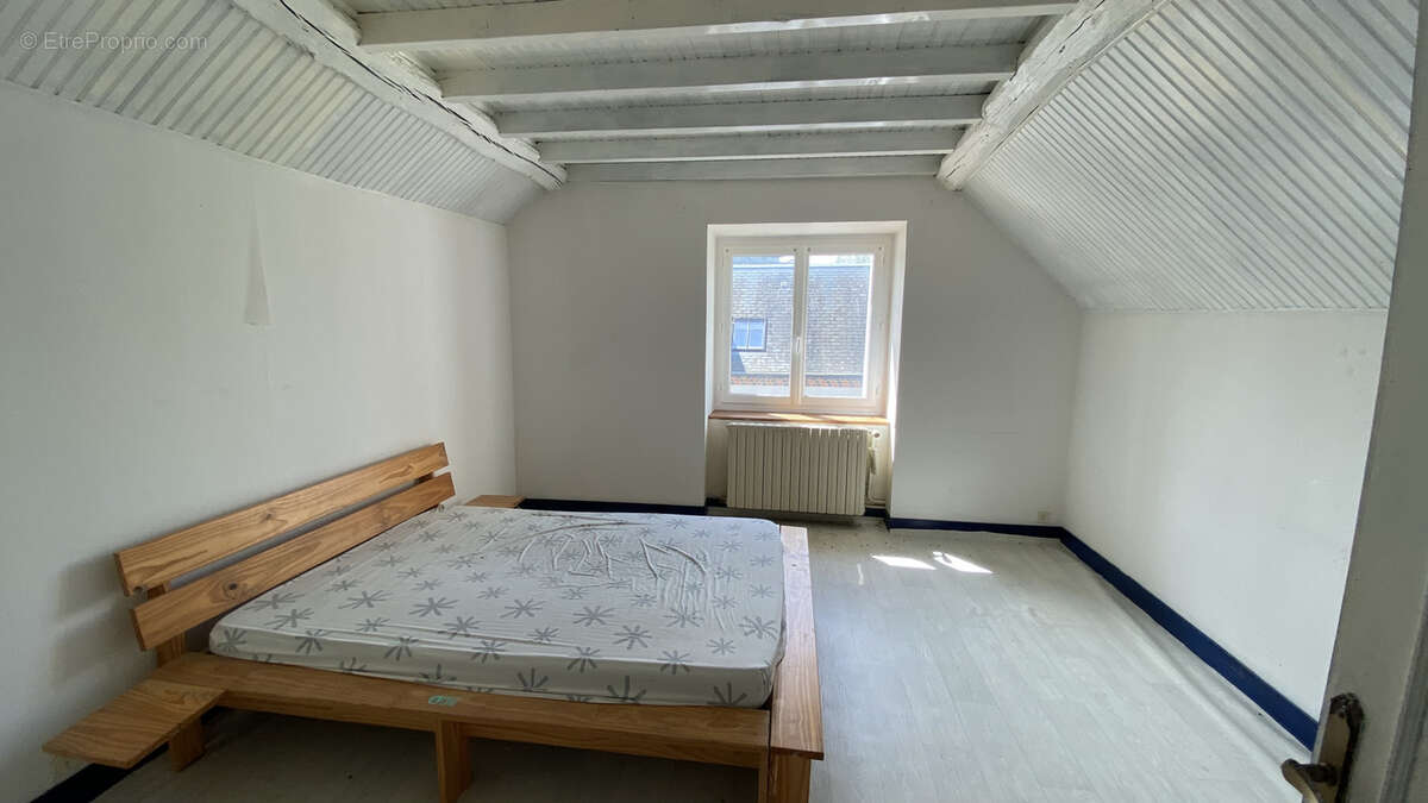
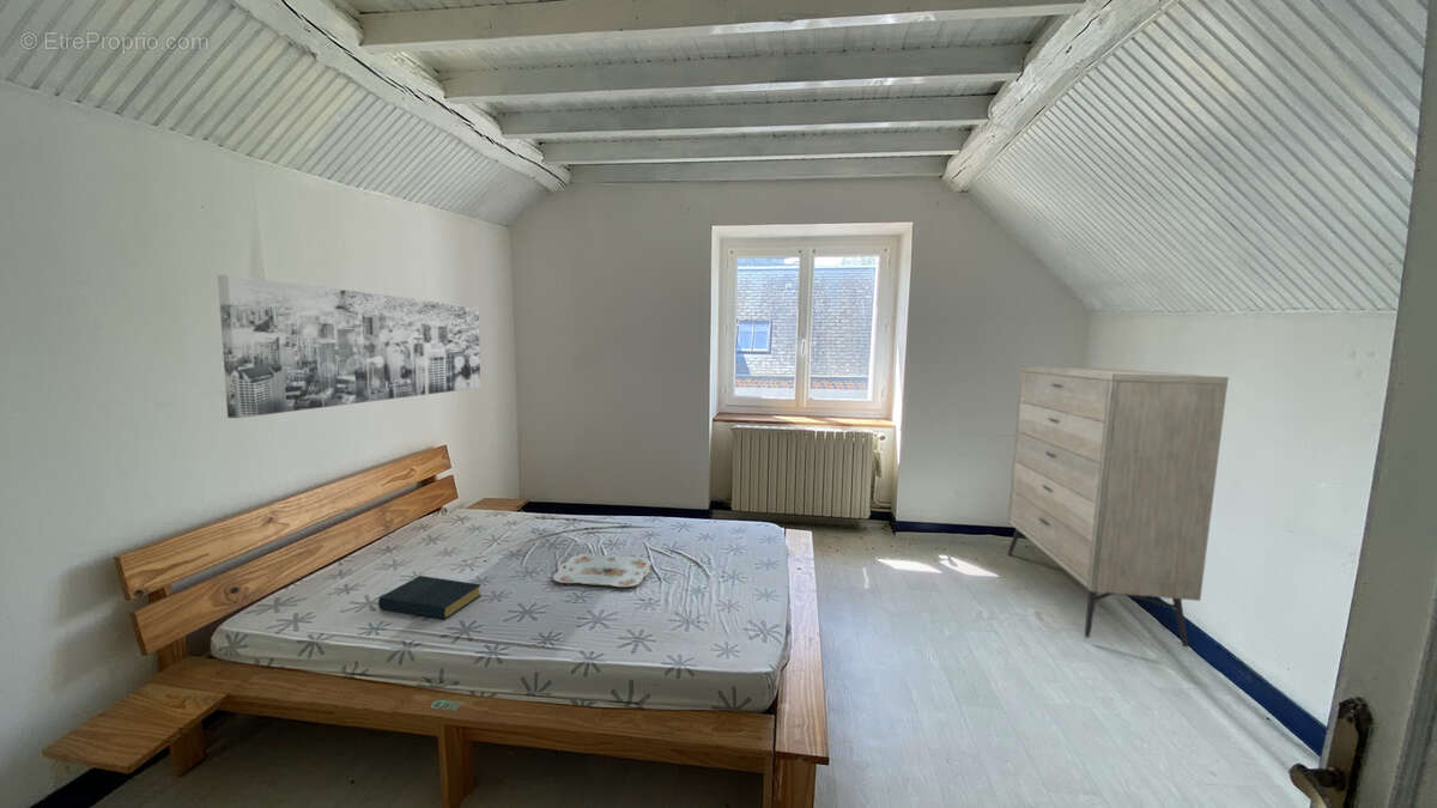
+ serving tray [552,552,653,588]
+ dresser [1006,365,1230,649]
+ hardback book [377,575,483,620]
+ wall art [217,274,481,419]
